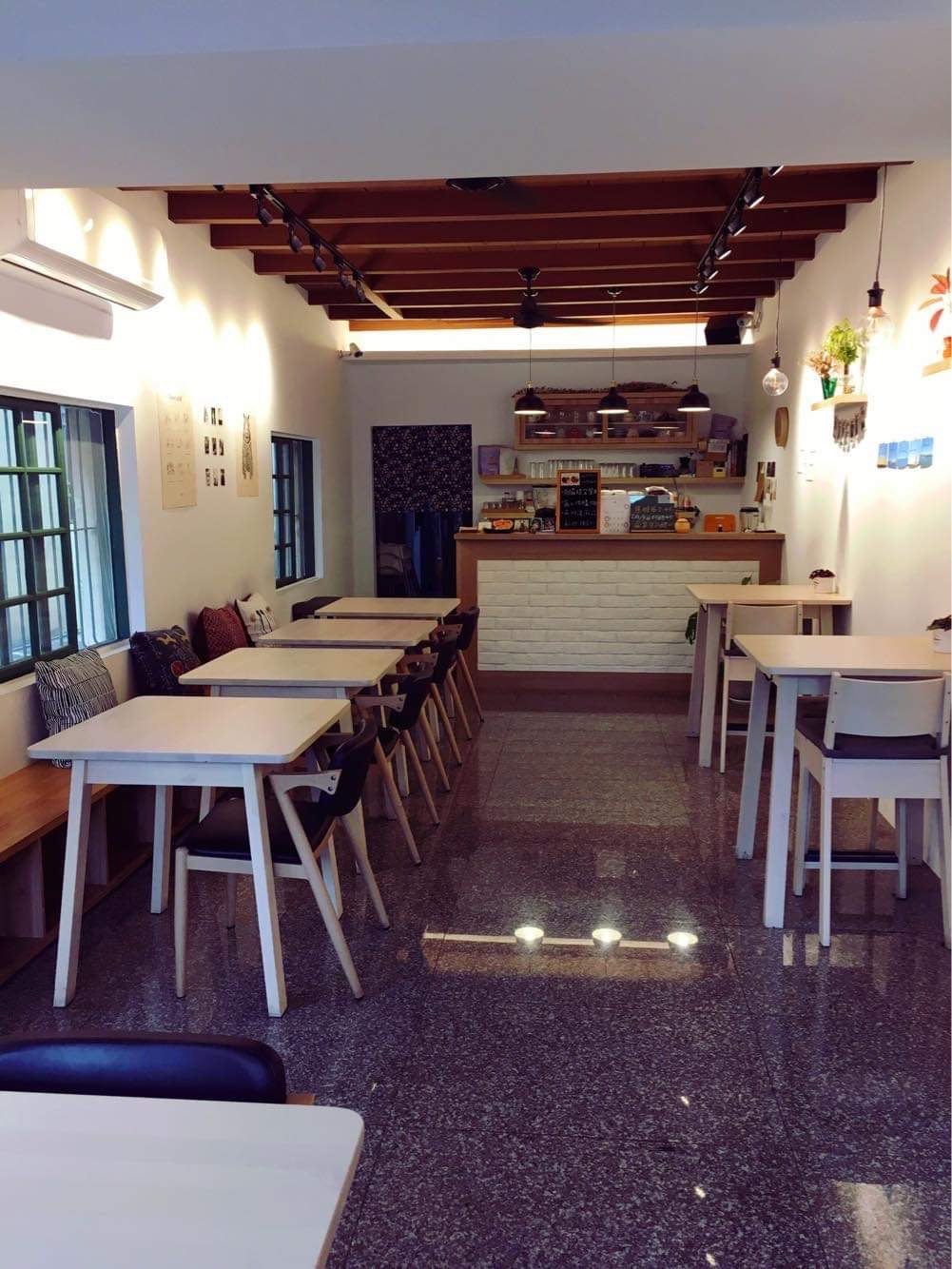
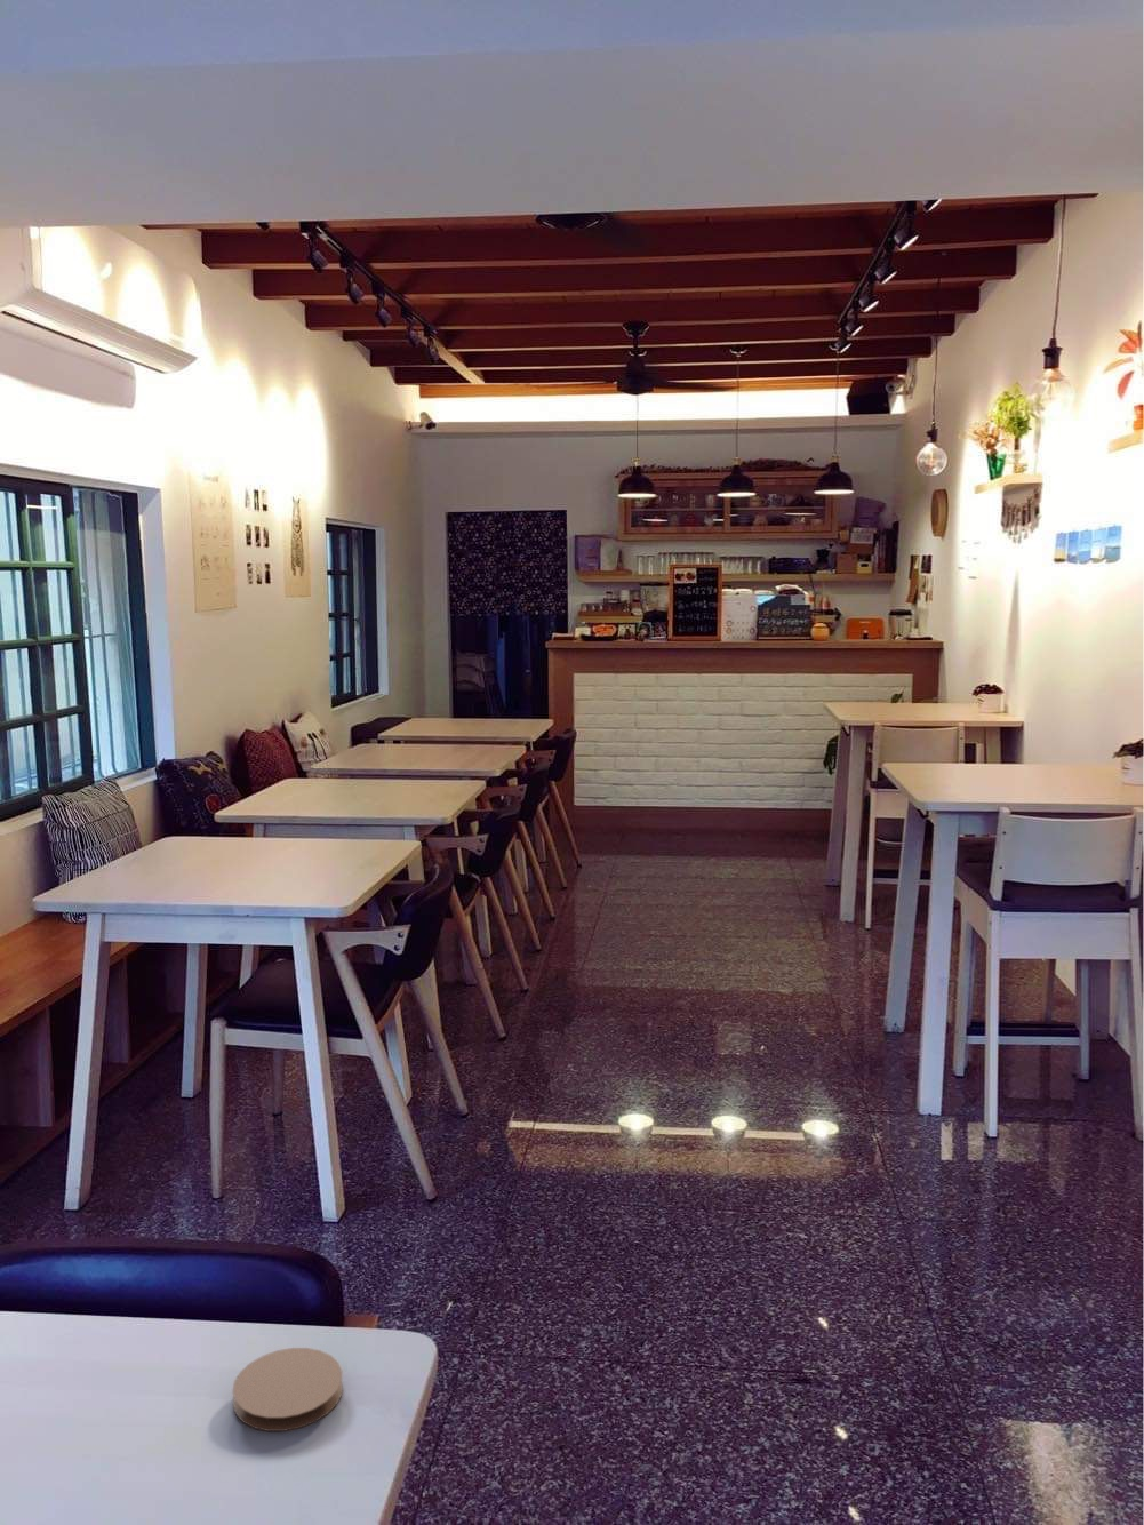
+ coaster [231,1347,344,1432]
